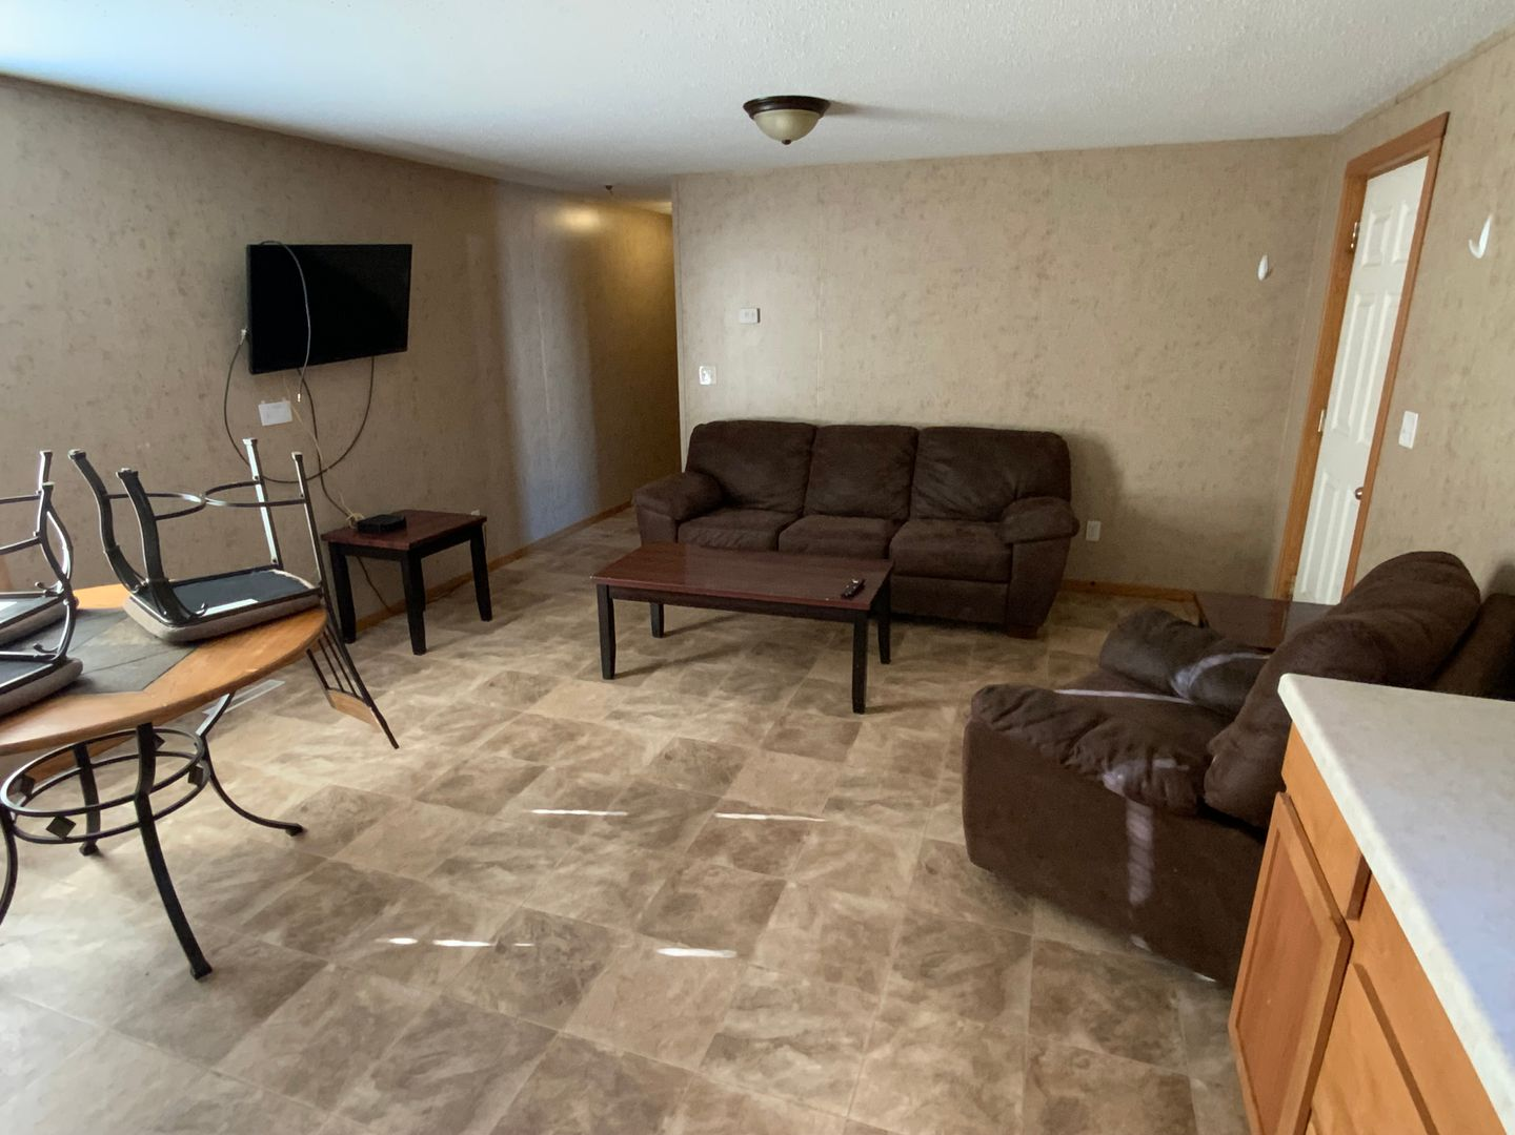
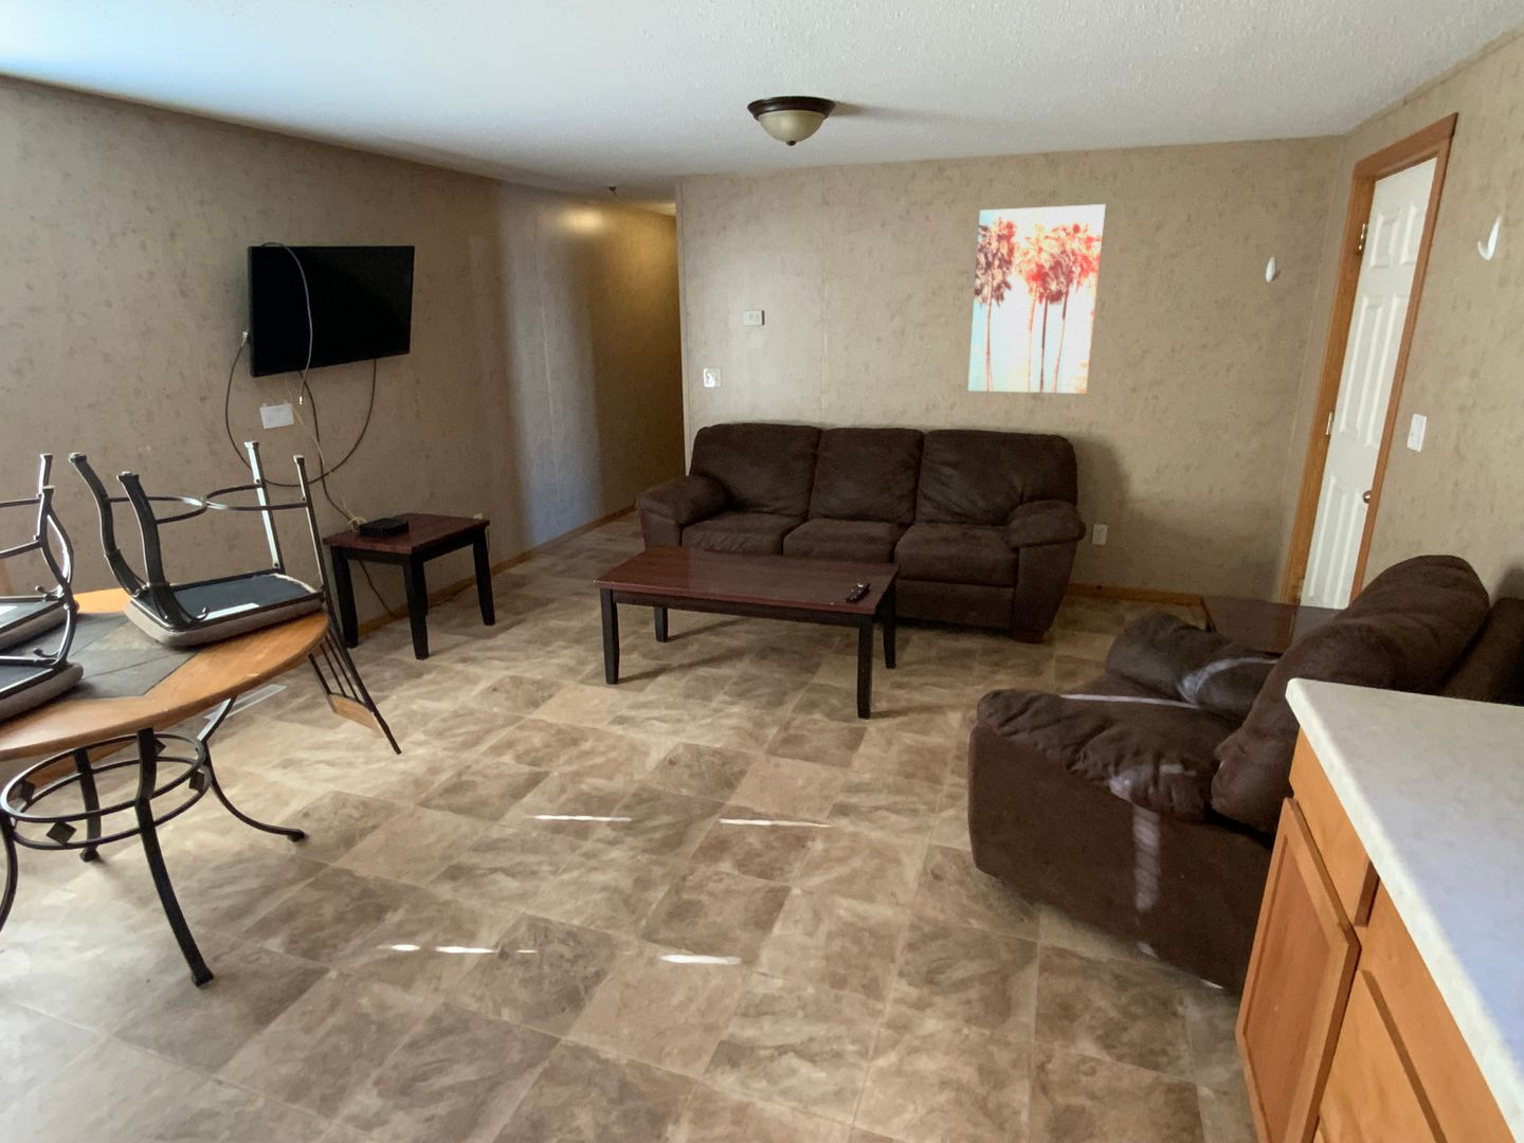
+ wall art [966,203,1106,395]
